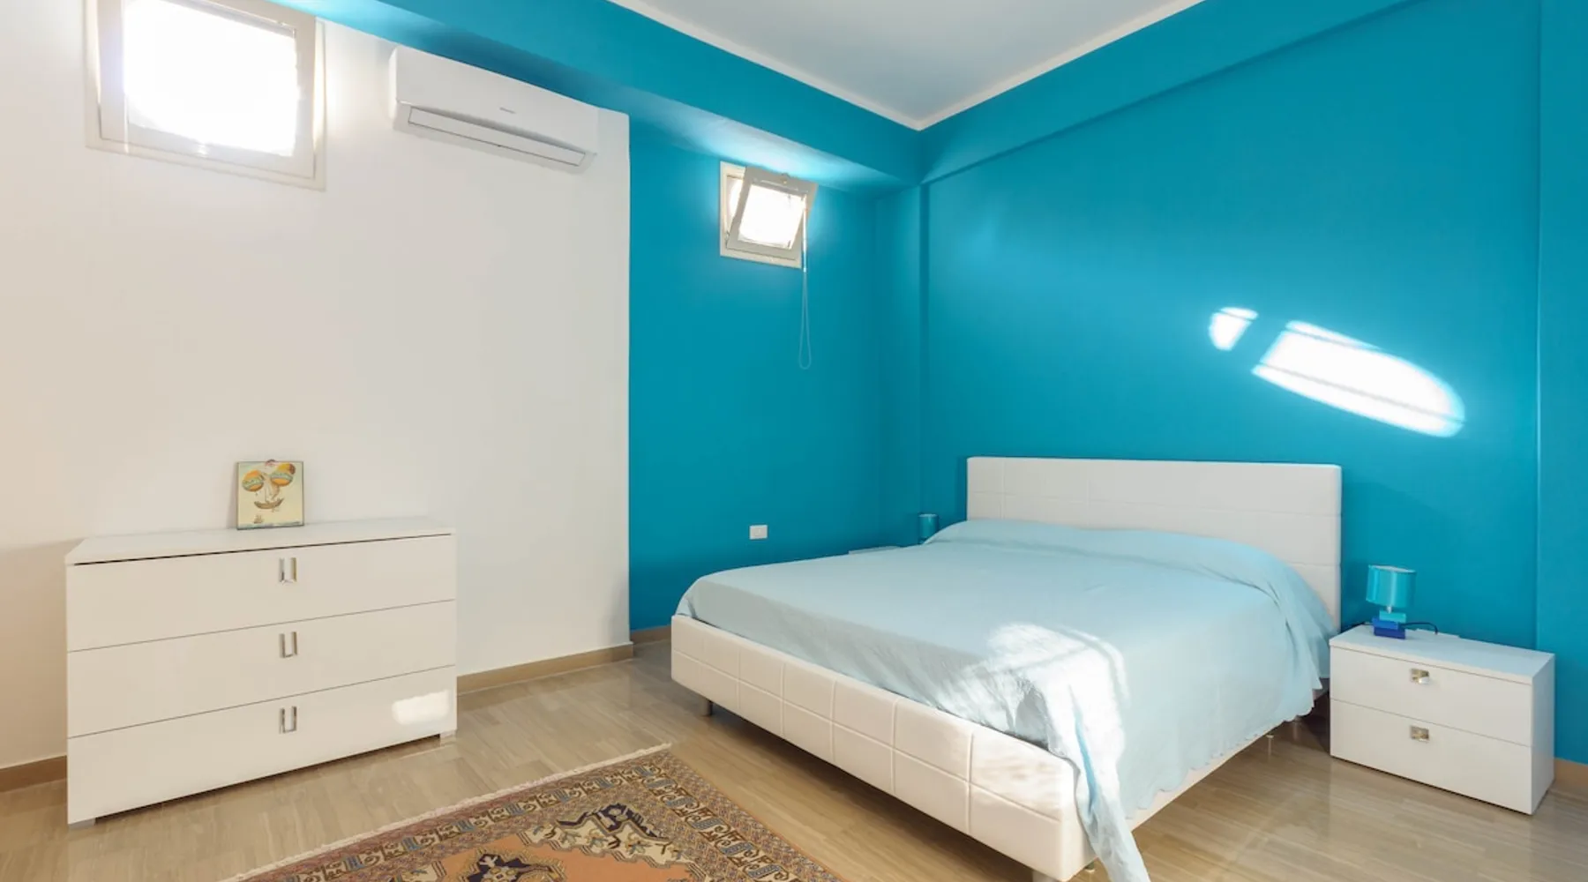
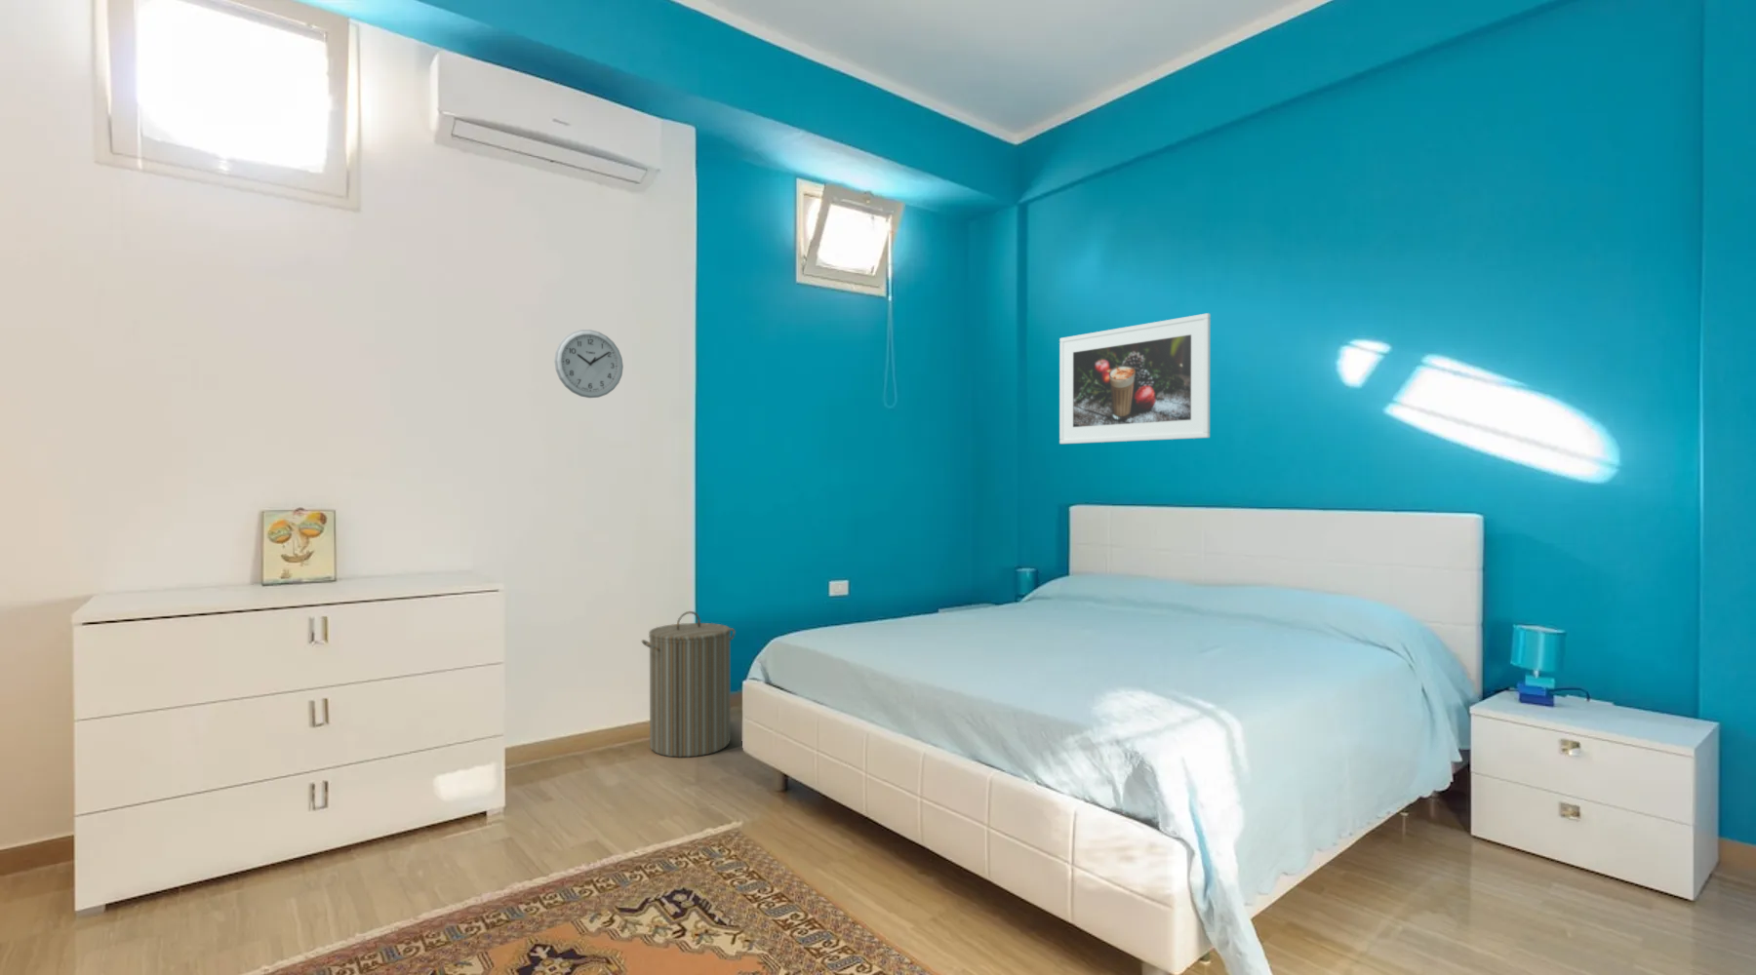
+ wall clock [554,329,625,399]
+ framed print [1058,312,1212,444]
+ laundry hamper [641,610,735,759]
